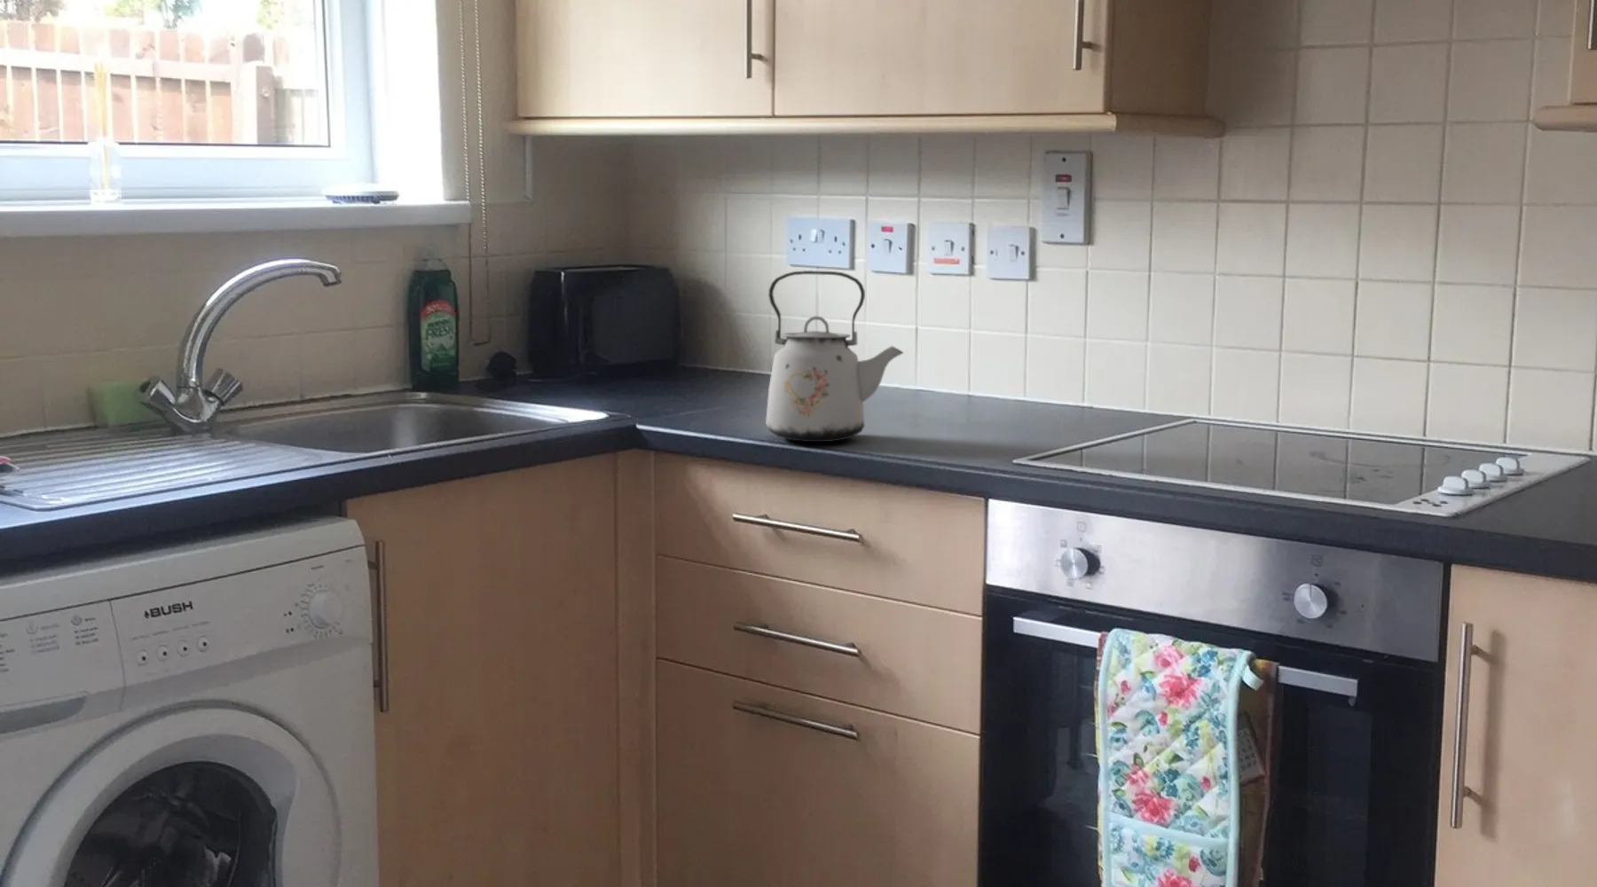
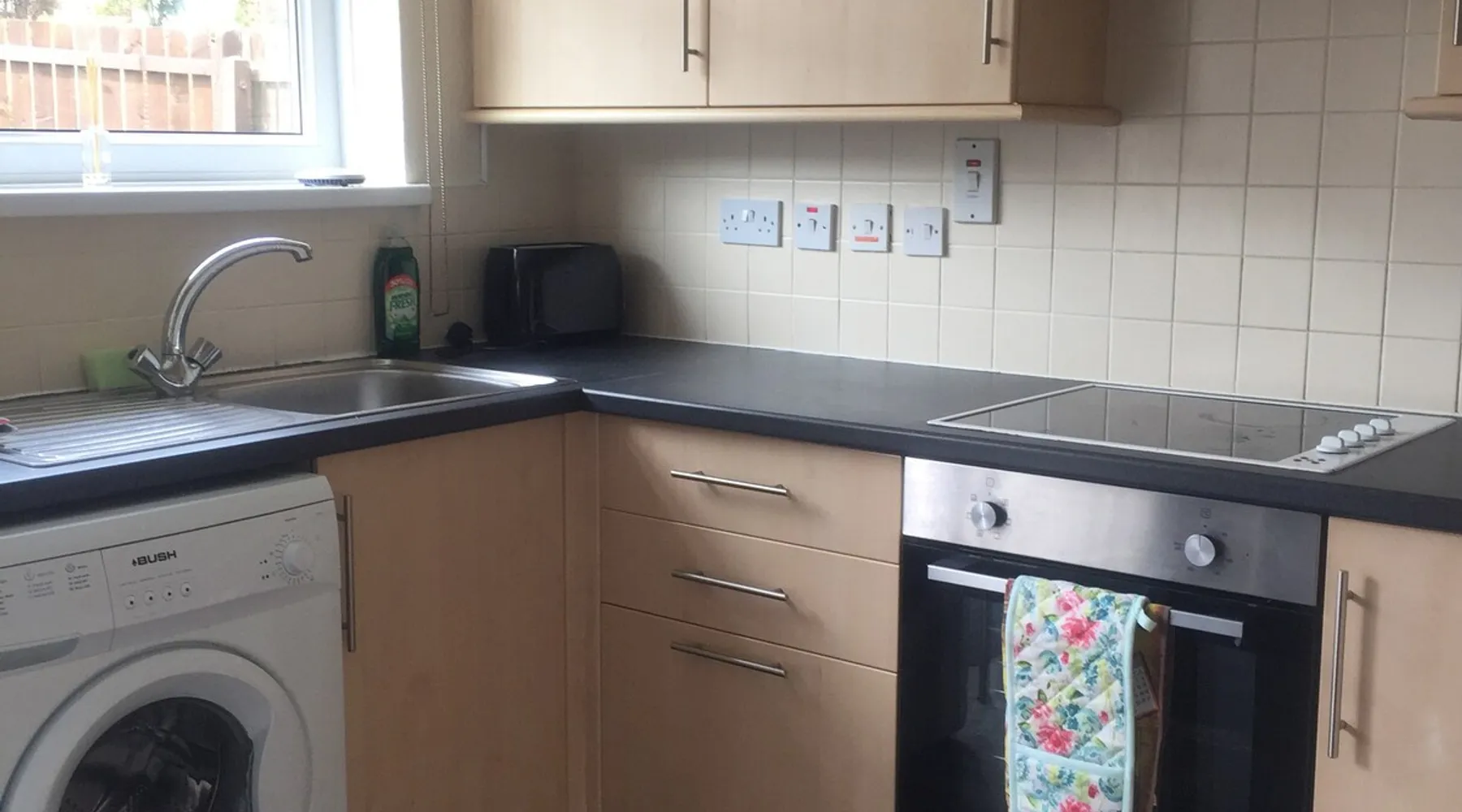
- kettle [765,270,904,442]
